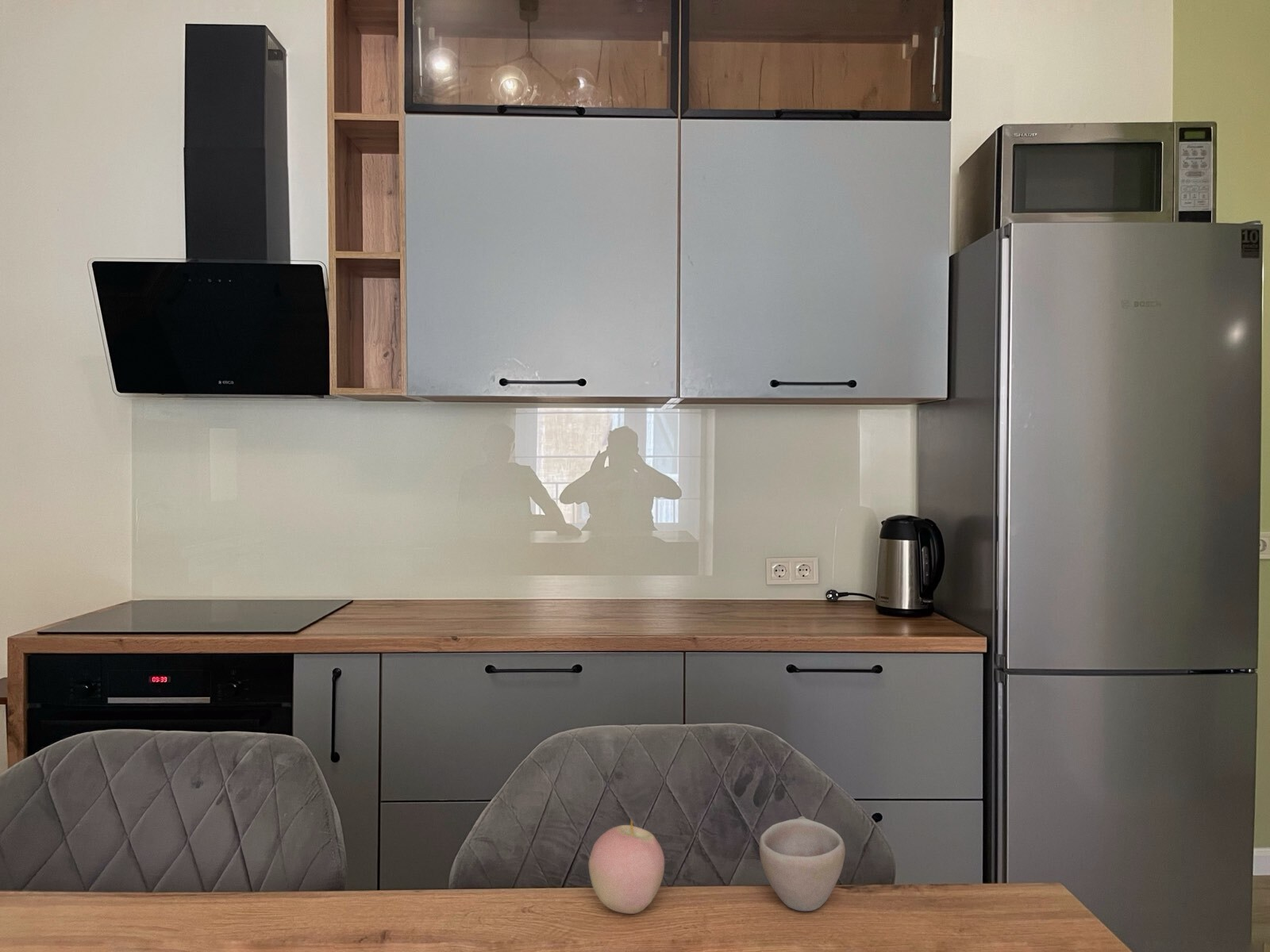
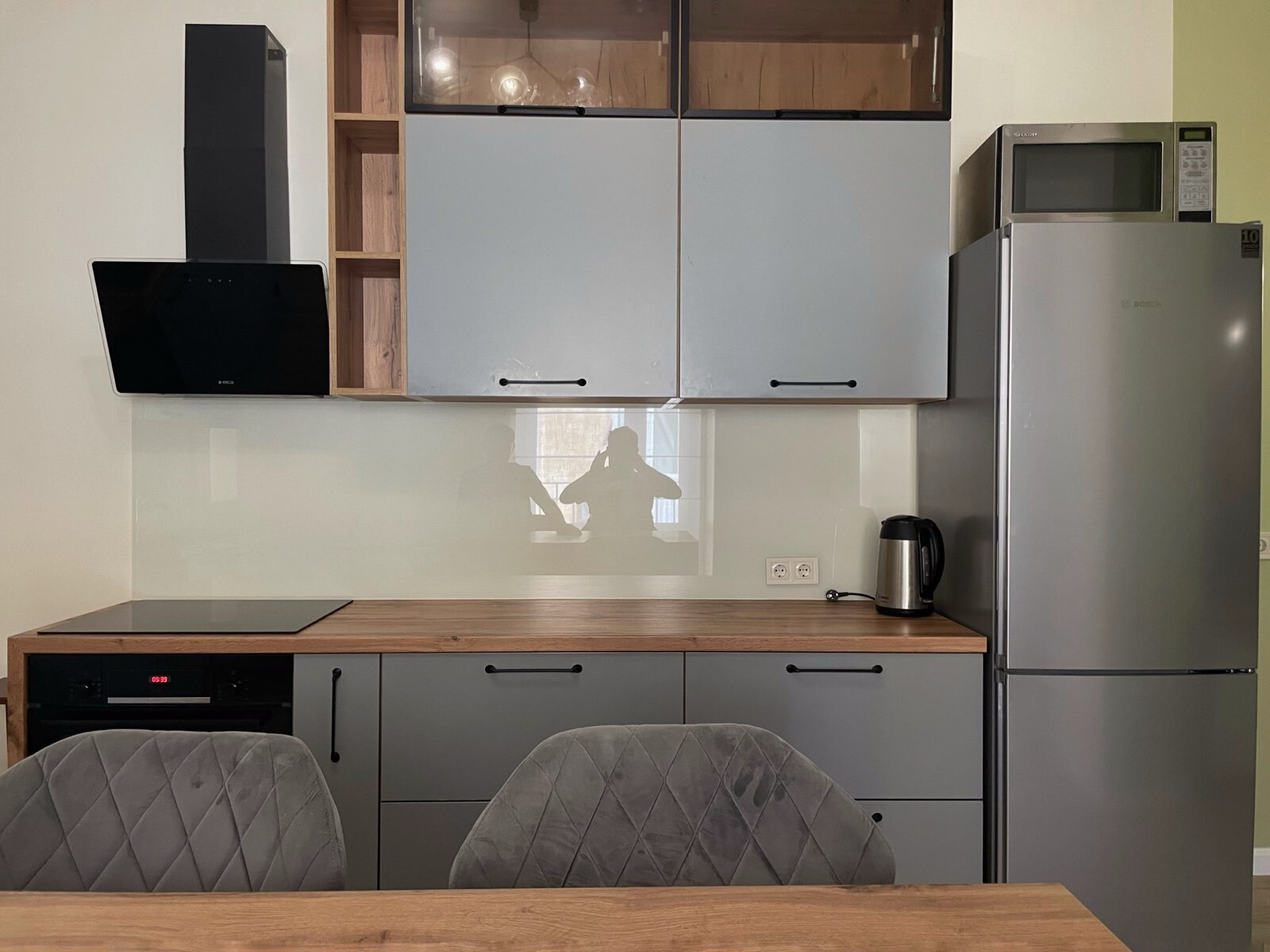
- apple [587,819,665,915]
- cup [759,816,846,912]
